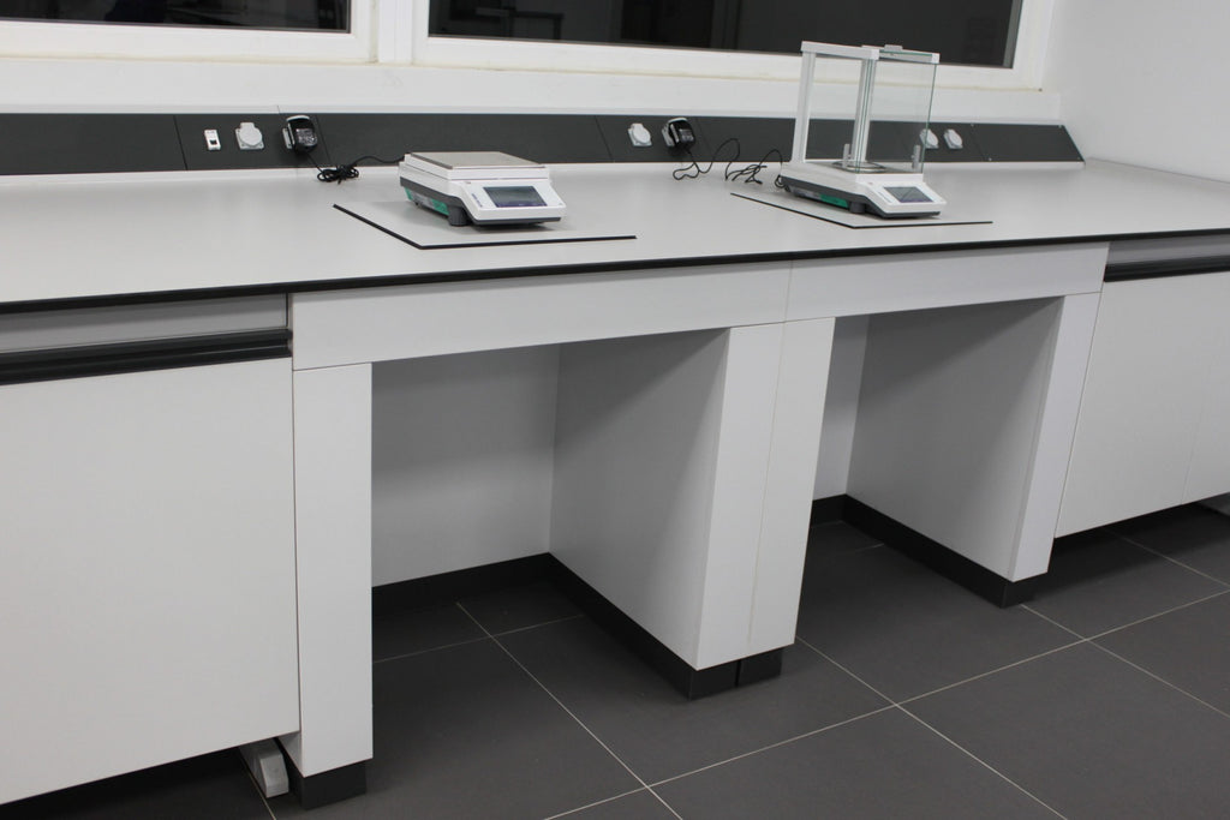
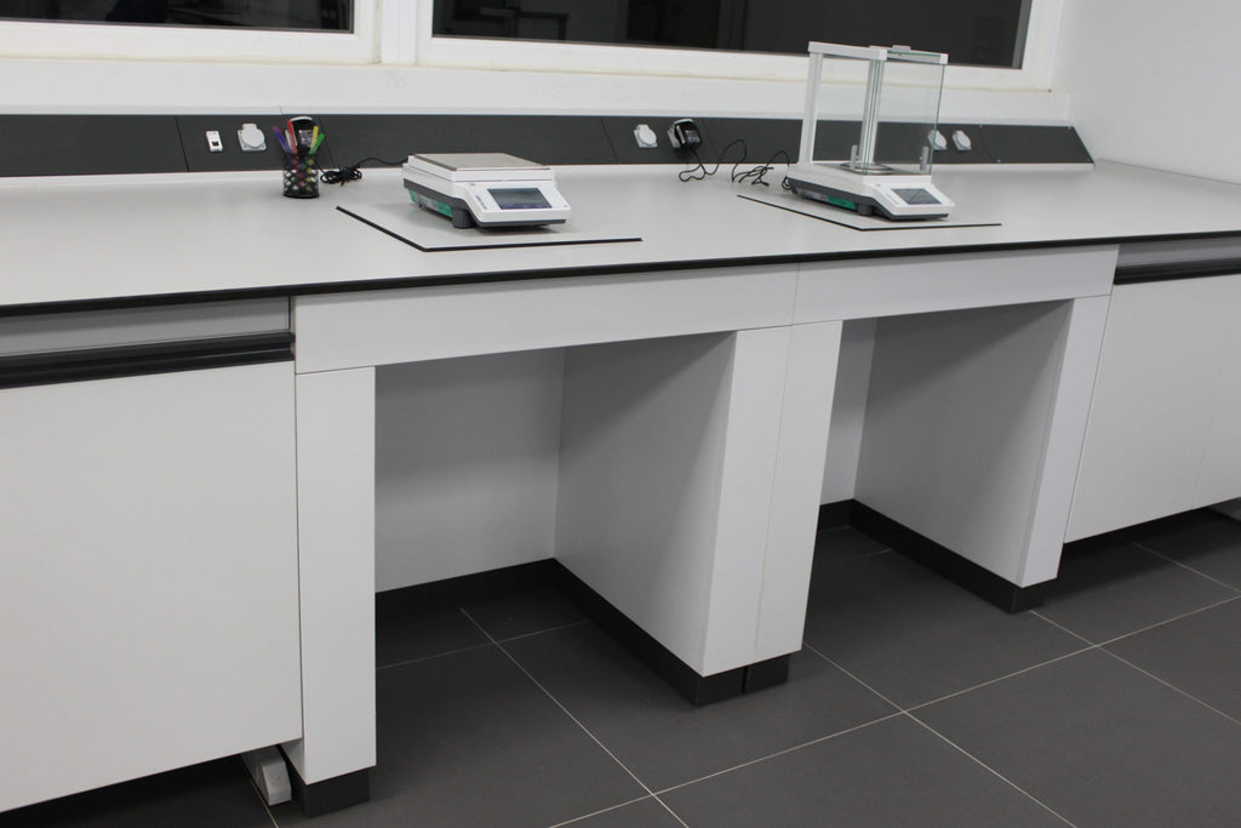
+ pen holder [271,119,326,199]
